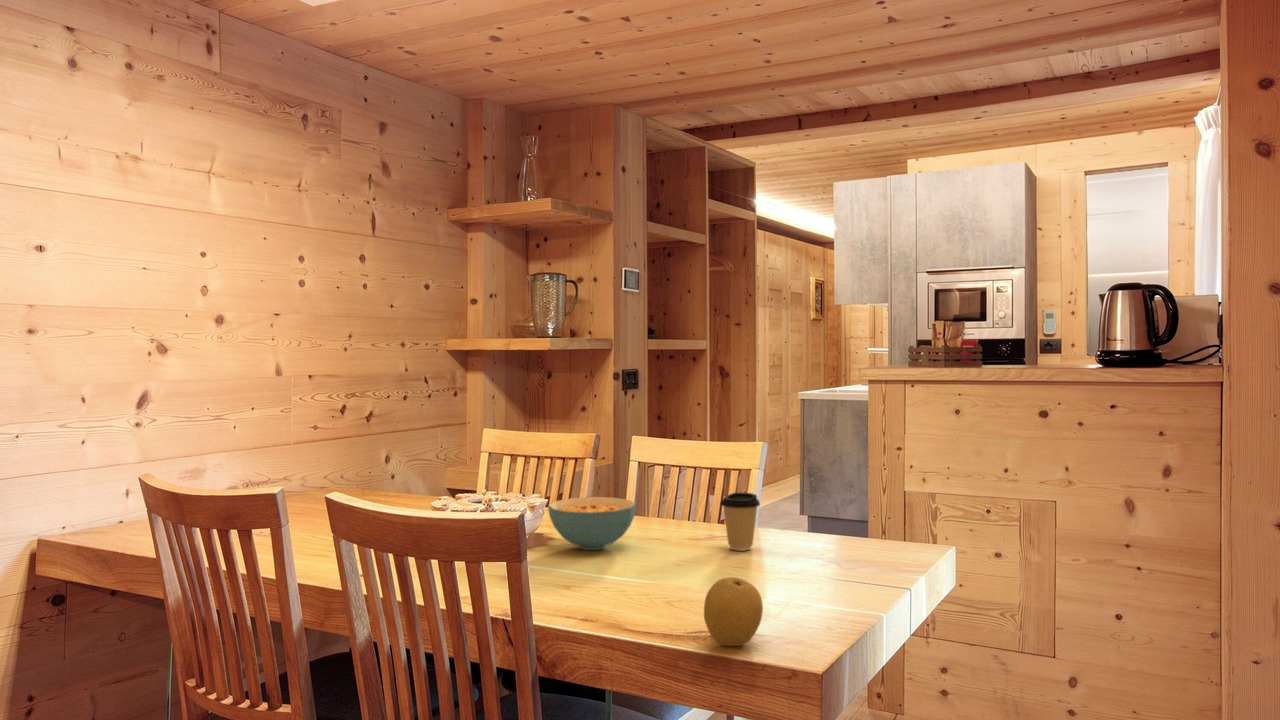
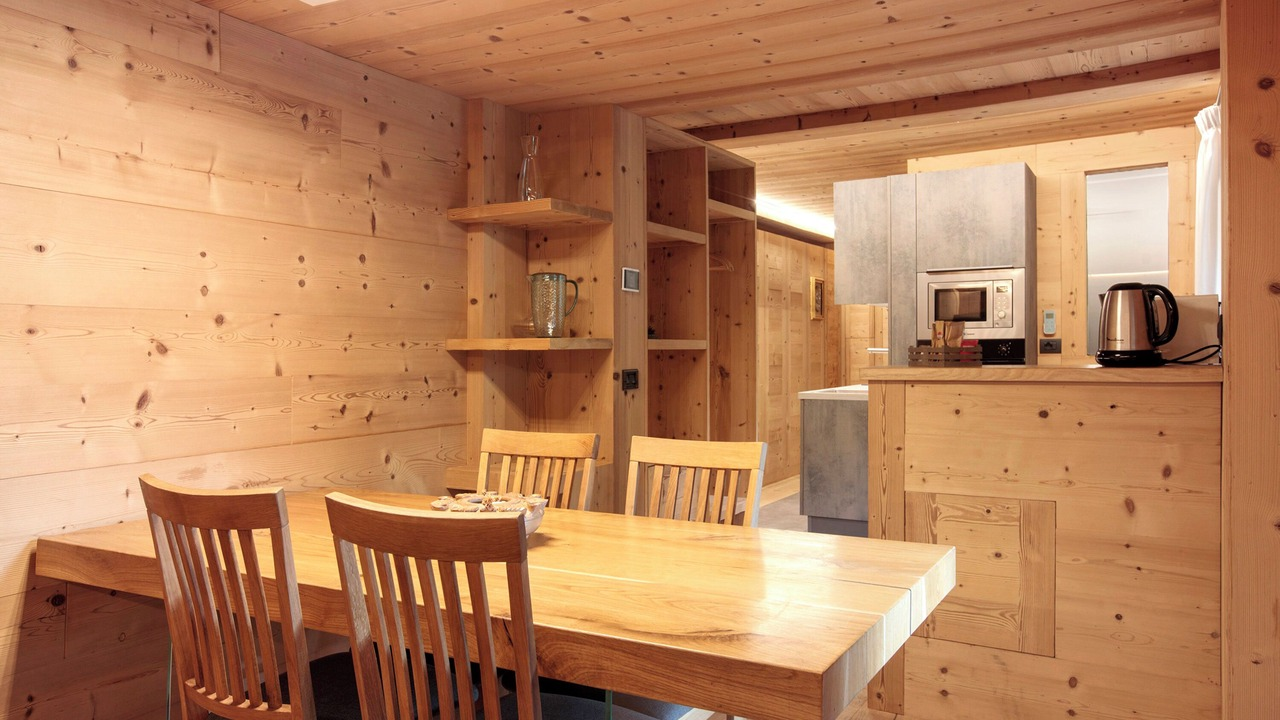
- coffee cup [719,492,761,552]
- fruit [703,576,764,647]
- cereal bowl [547,496,637,551]
